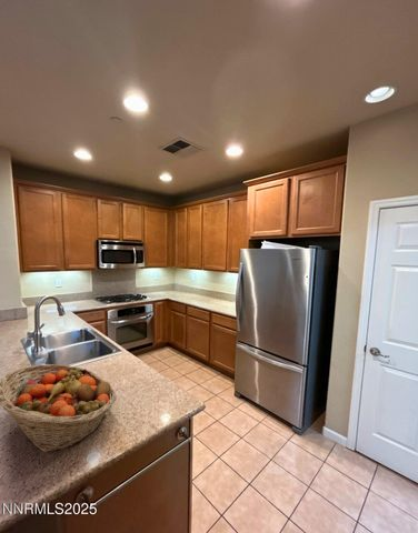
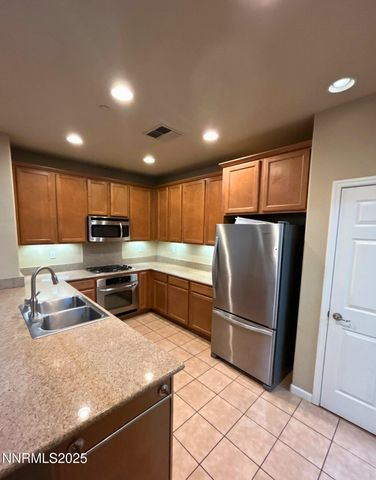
- fruit basket [0,363,117,453]
